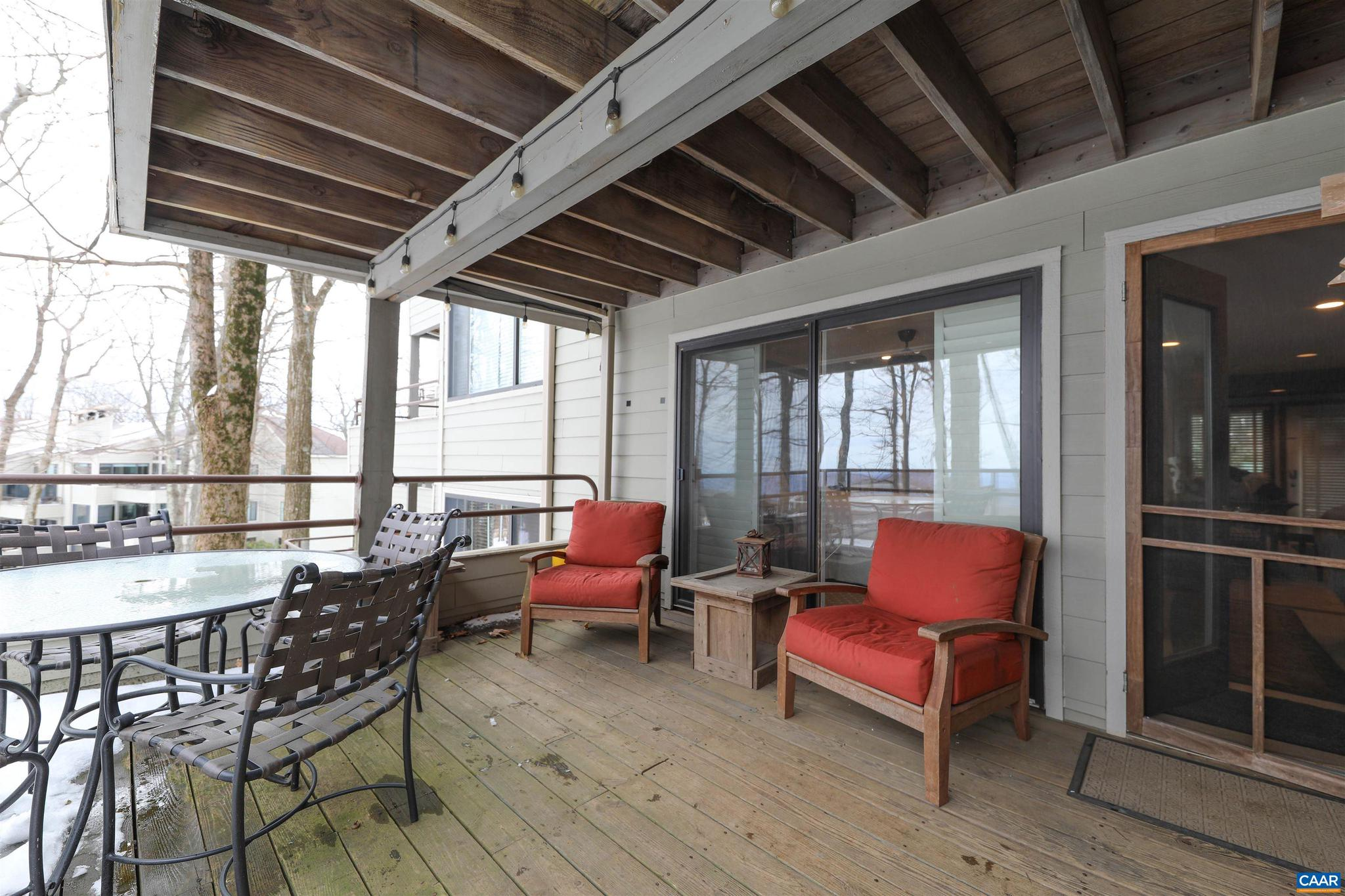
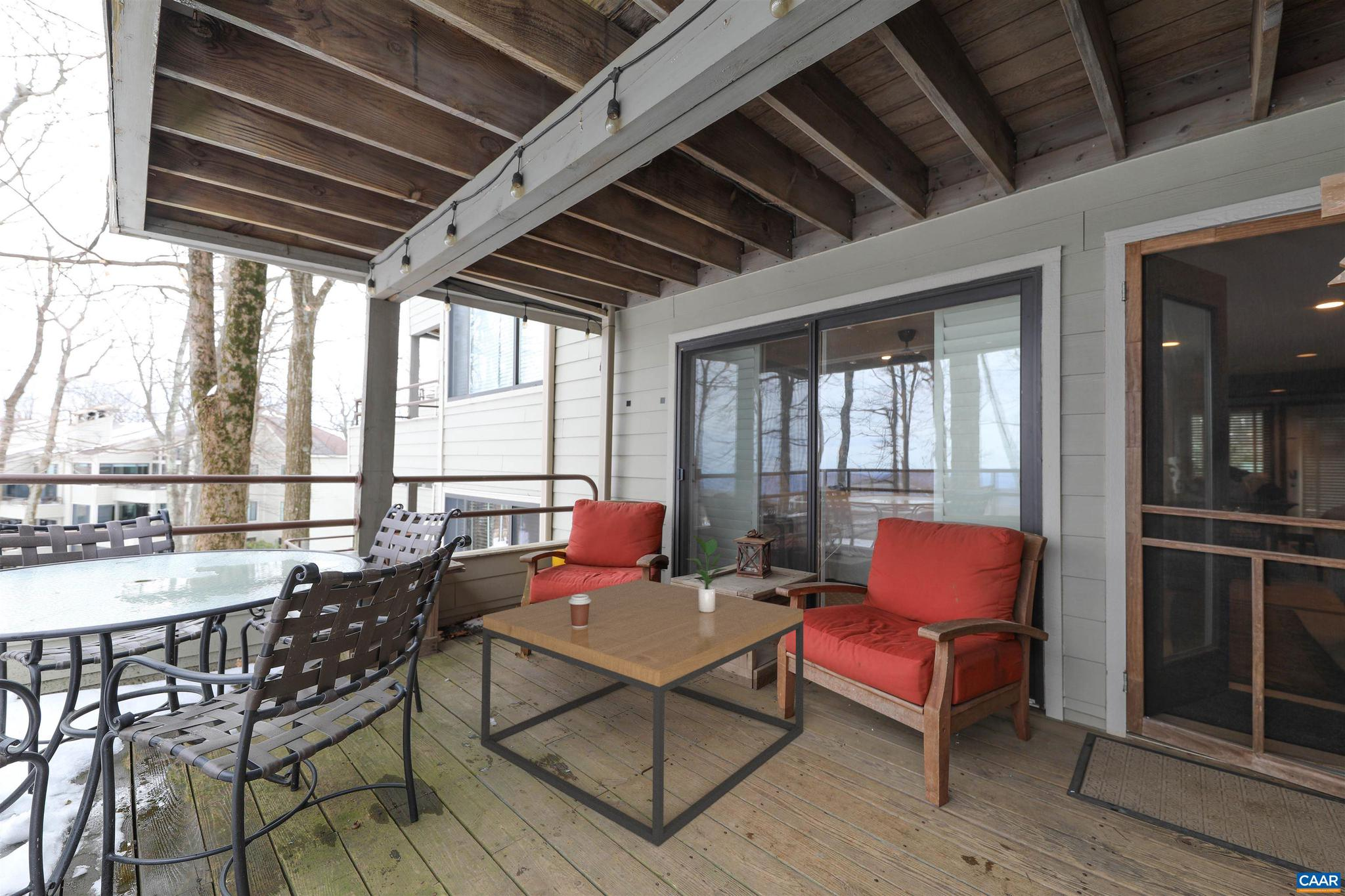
+ potted plant [686,533,727,612]
+ coffee cup [569,594,591,628]
+ coffee table [481,579,804,847]
